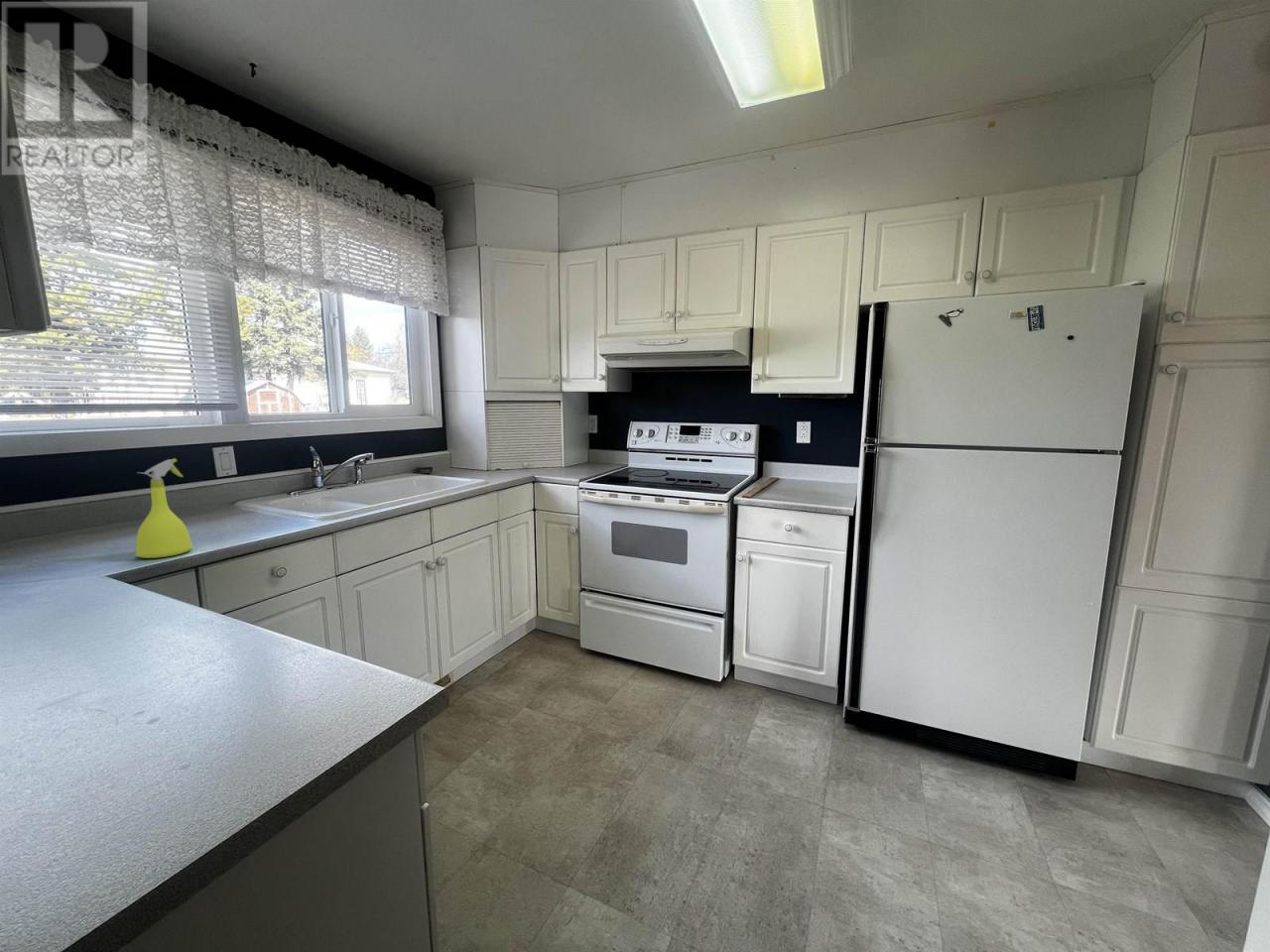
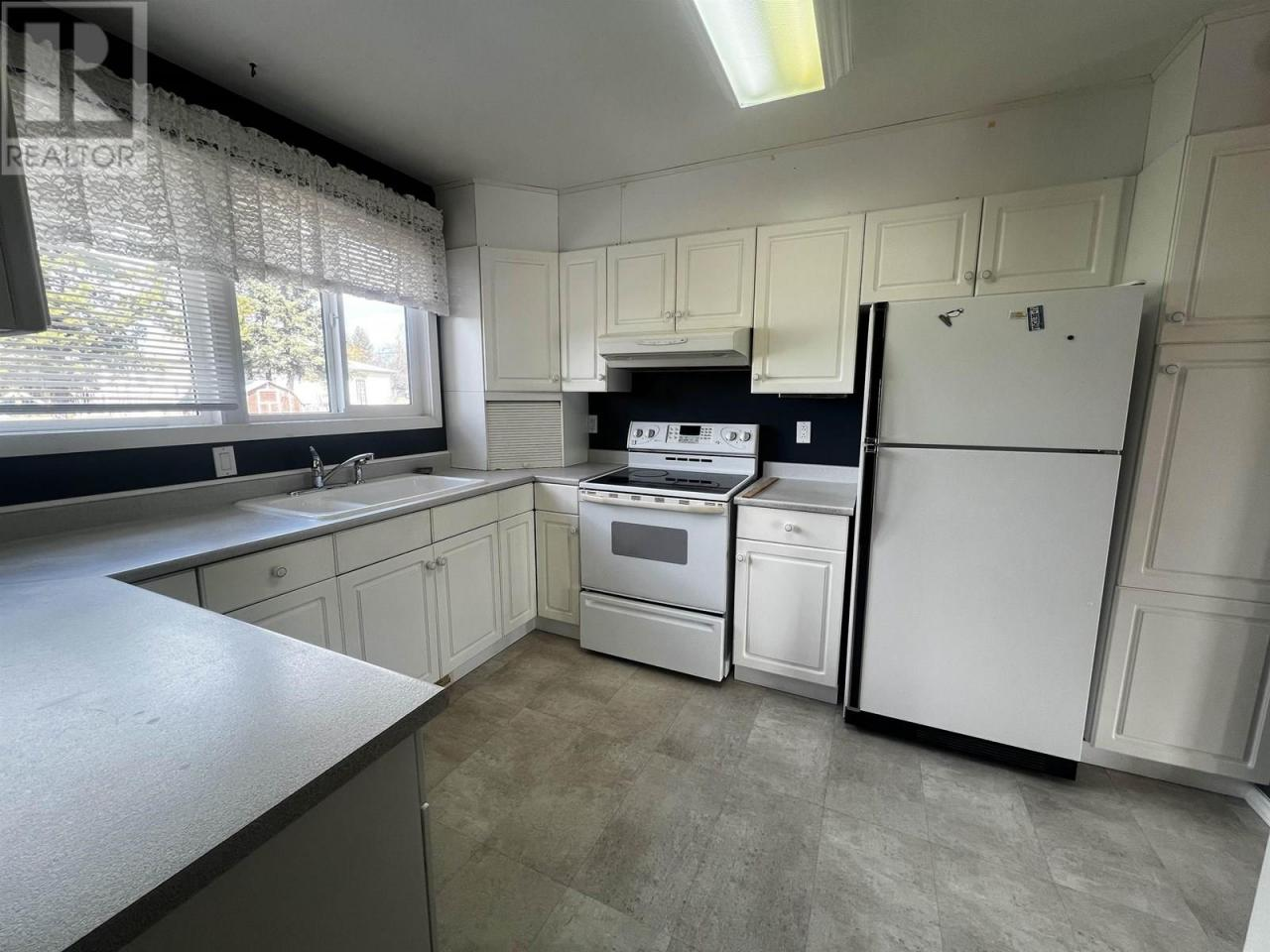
- spray bottle [135,457,193,559]
